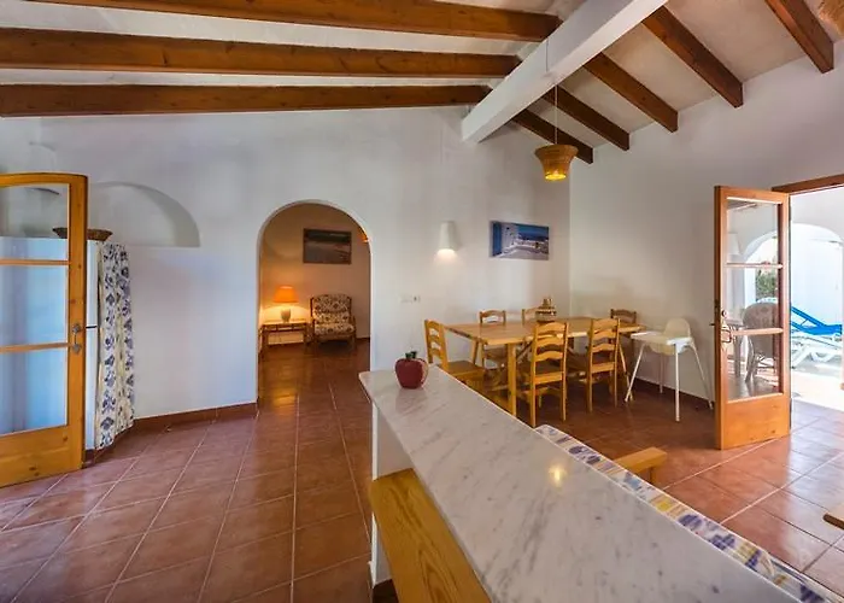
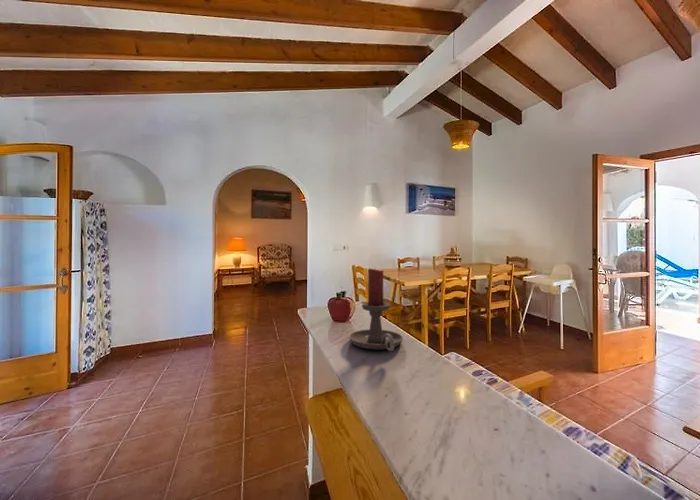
+ candle holder [348,268,404,352]
